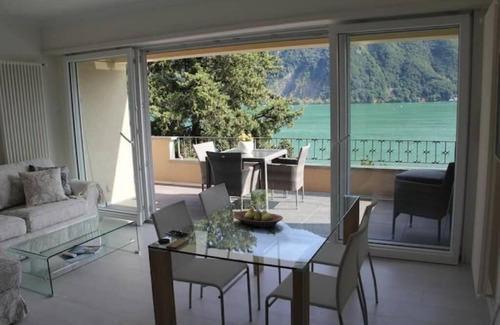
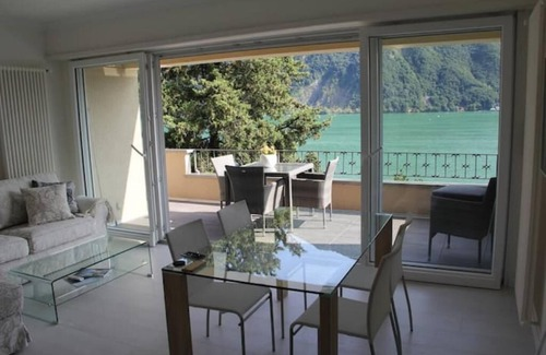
- fruit bowl [231,207,284,229]
